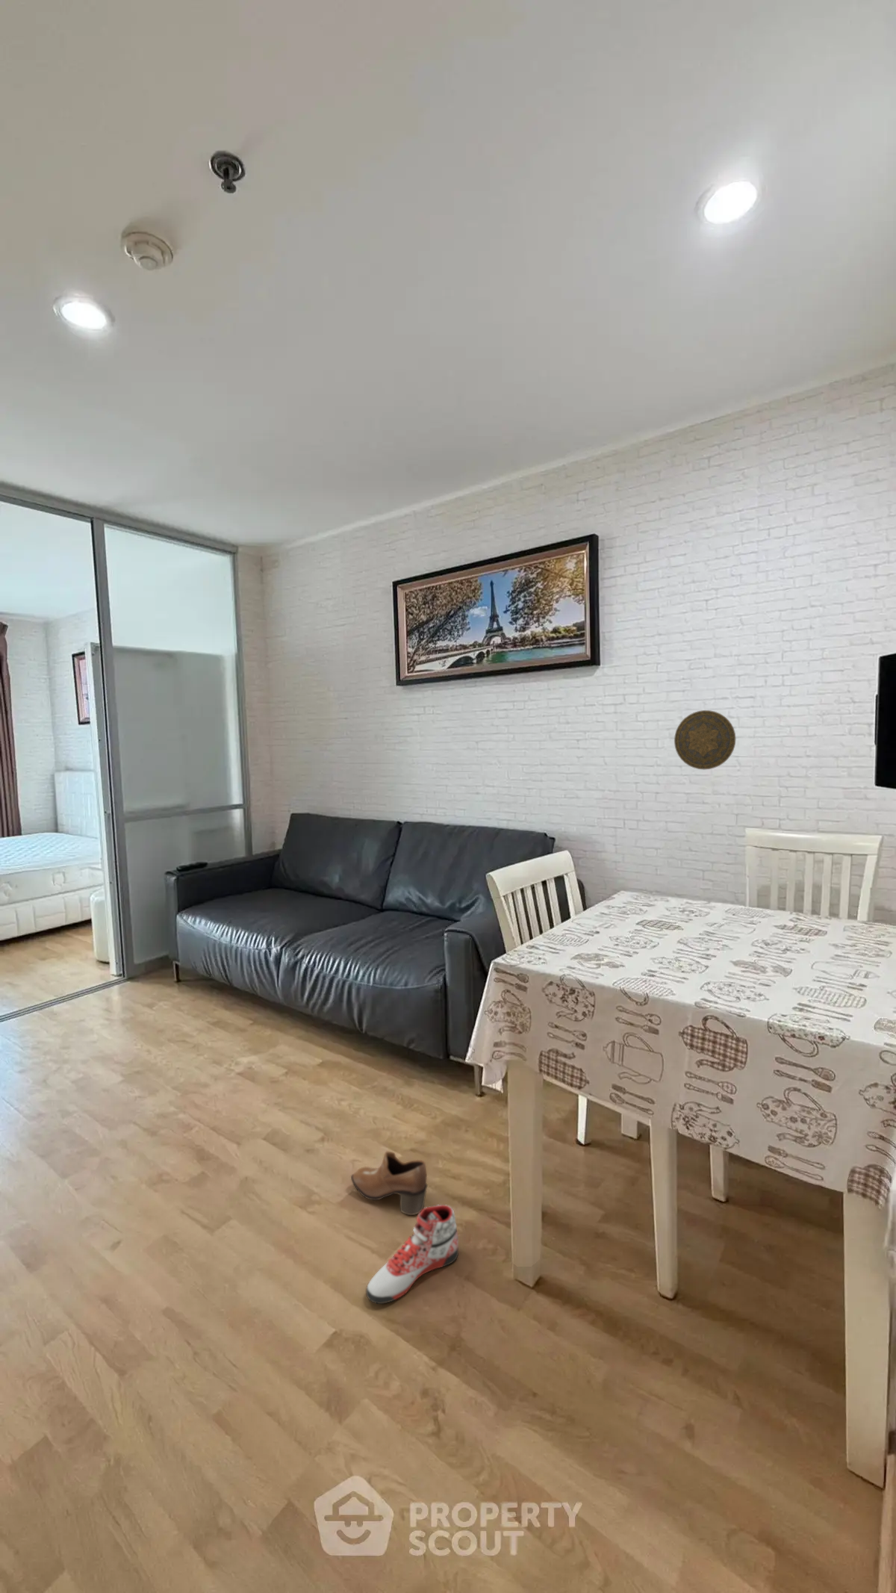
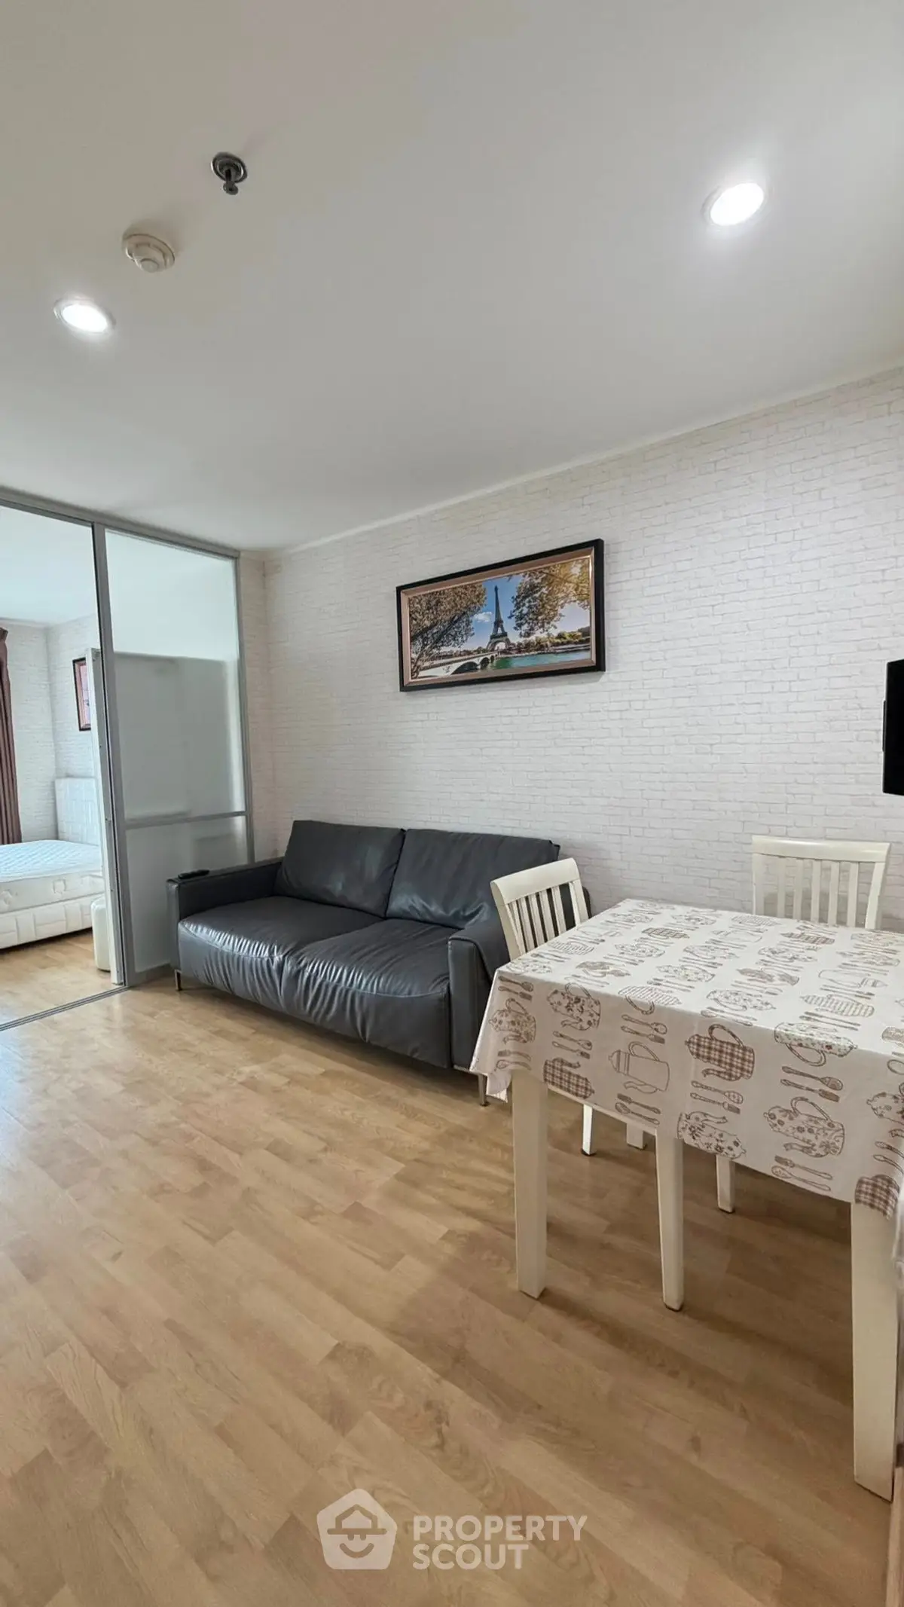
- decorative plate [674,709,736,770]
- sneaker [365,1204,459,1305]
- shoe [350,1151,429,1216]
